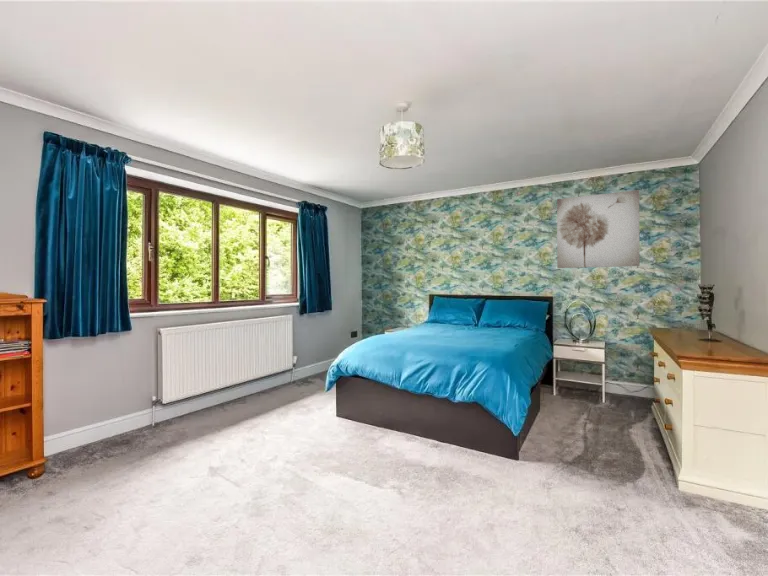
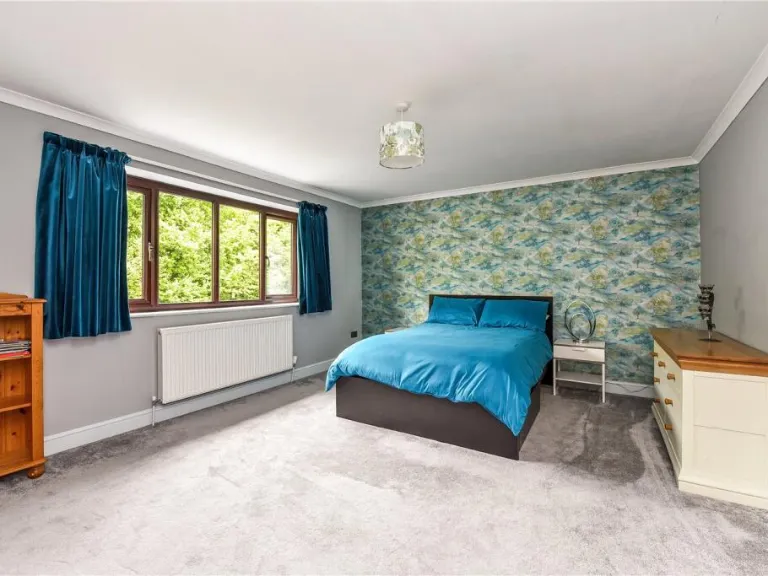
- wall art [556,189,640,269]
